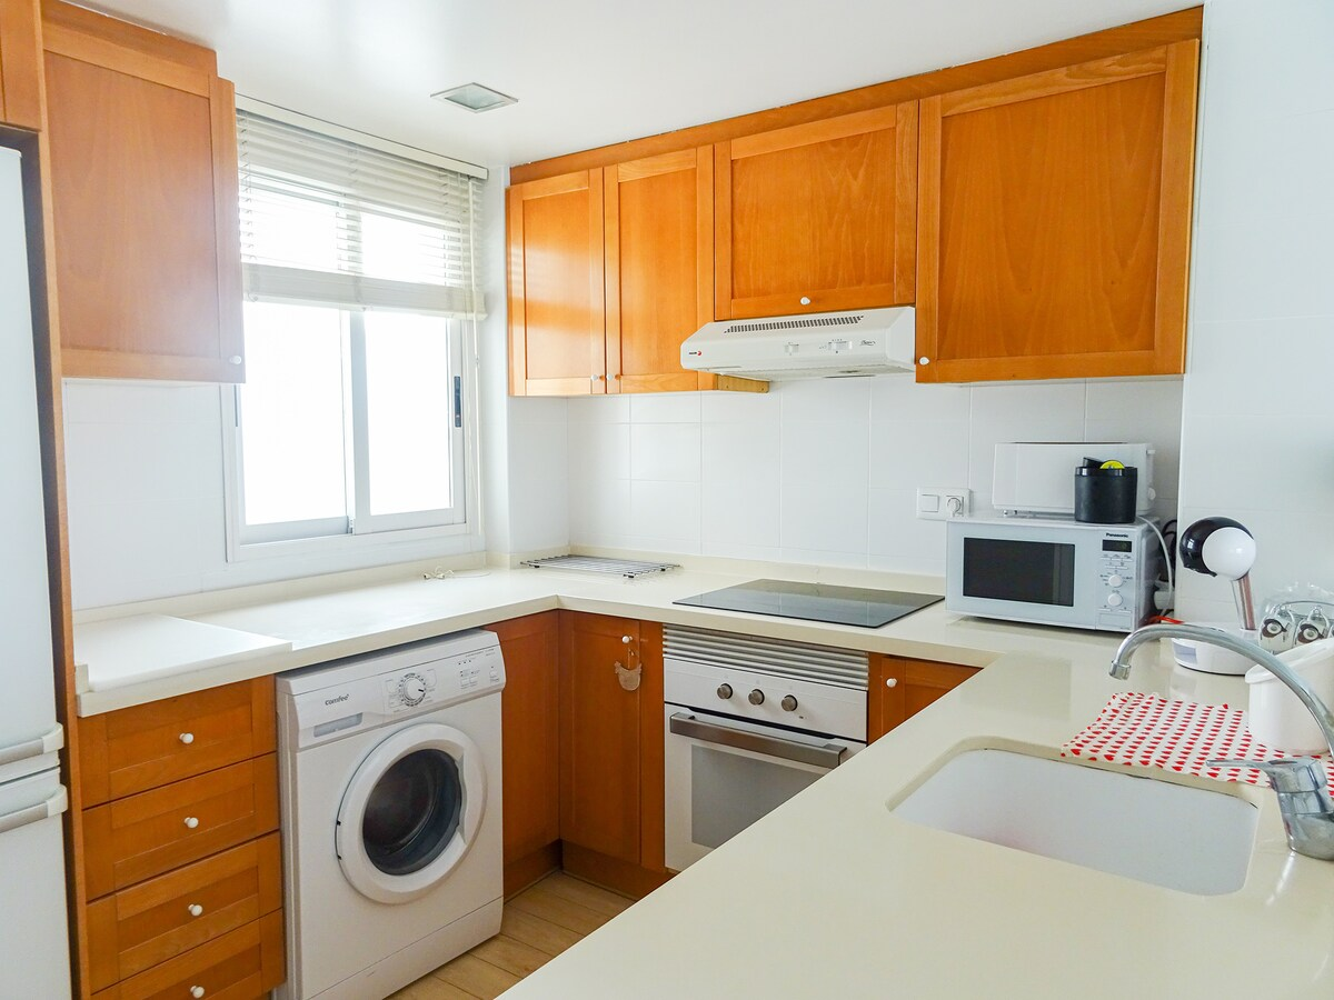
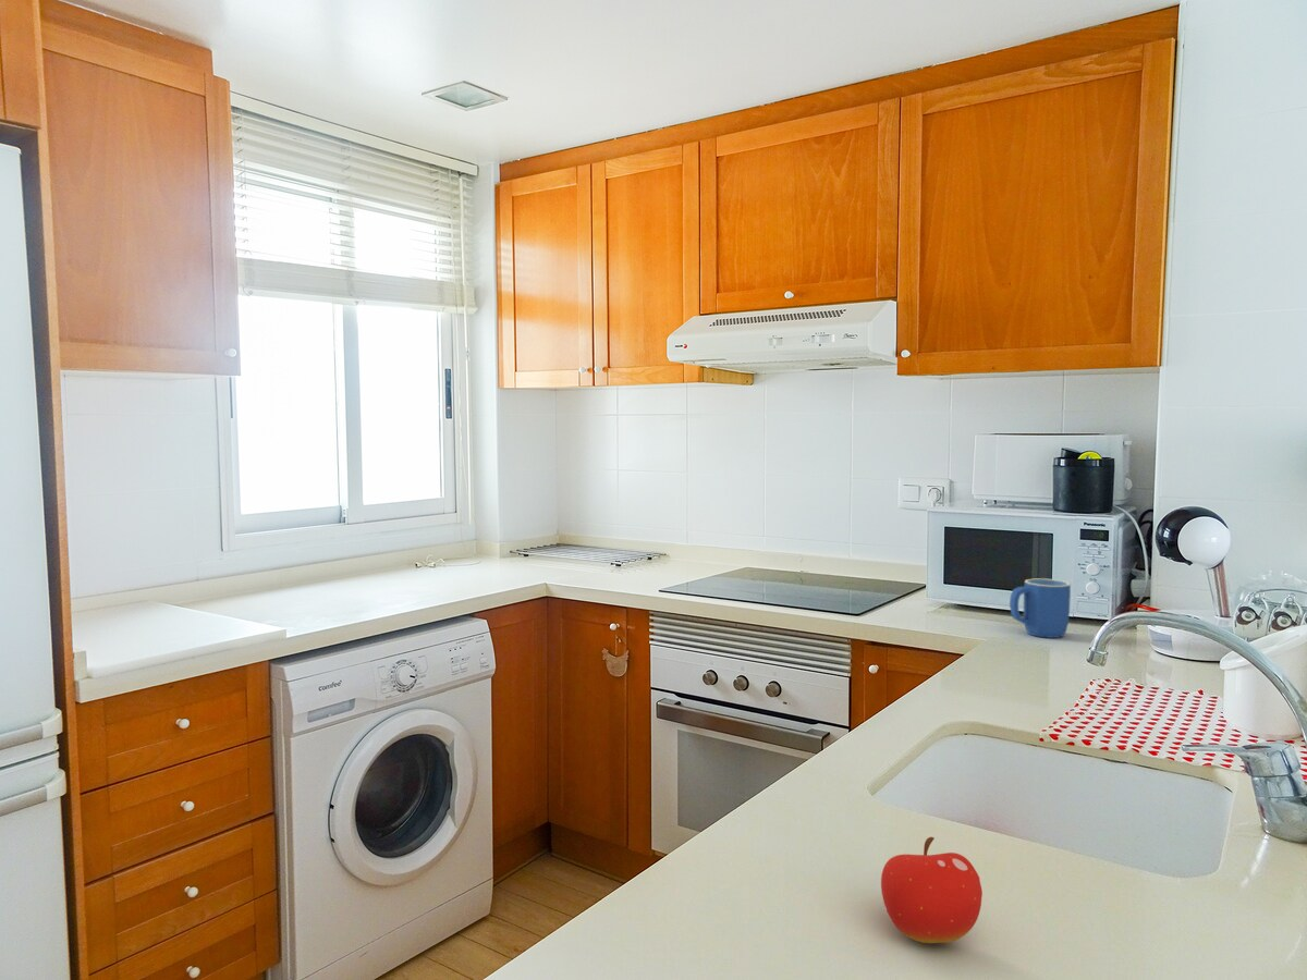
+ mug [1009,577,1072,639]
+ fruit [880,836,984,944]
